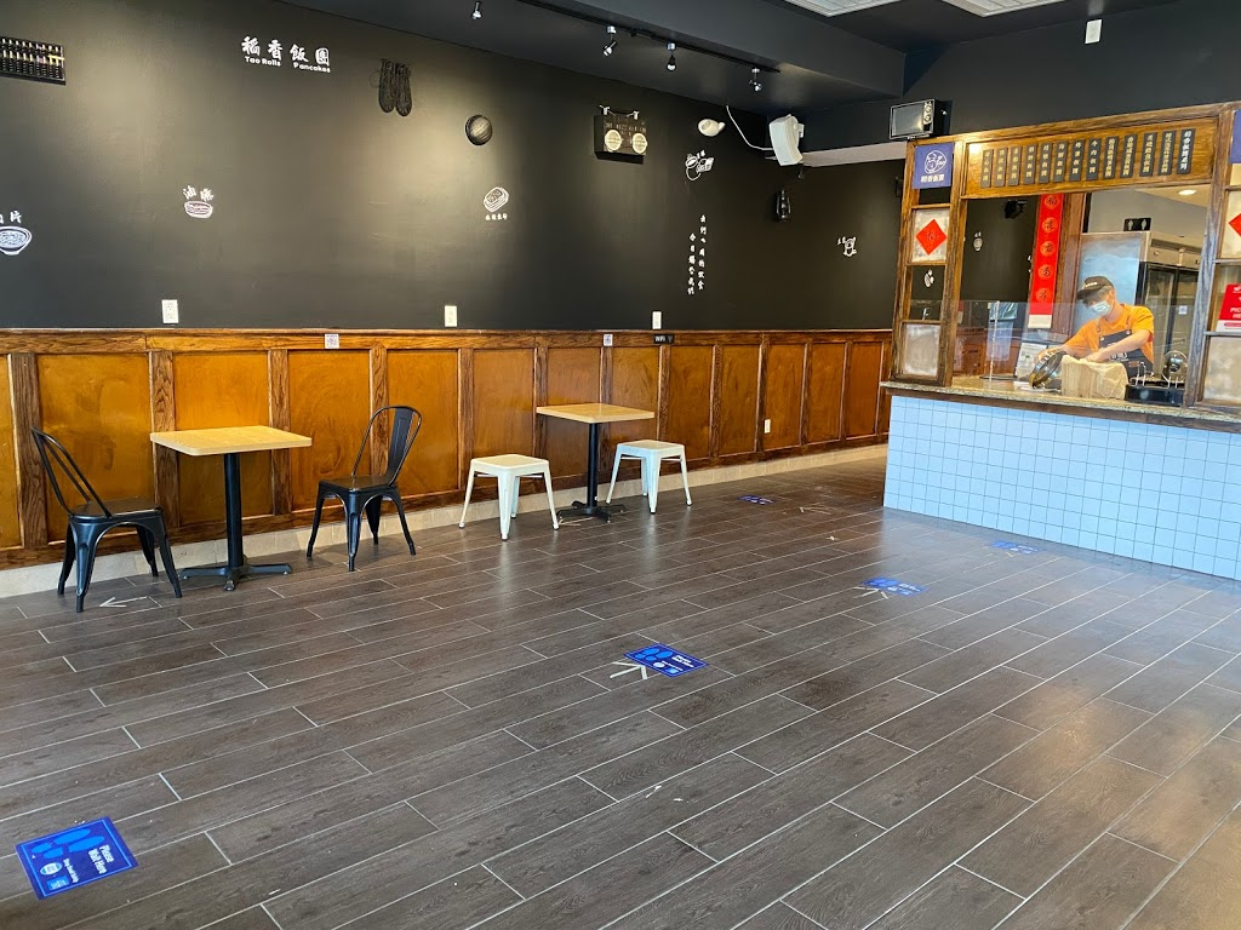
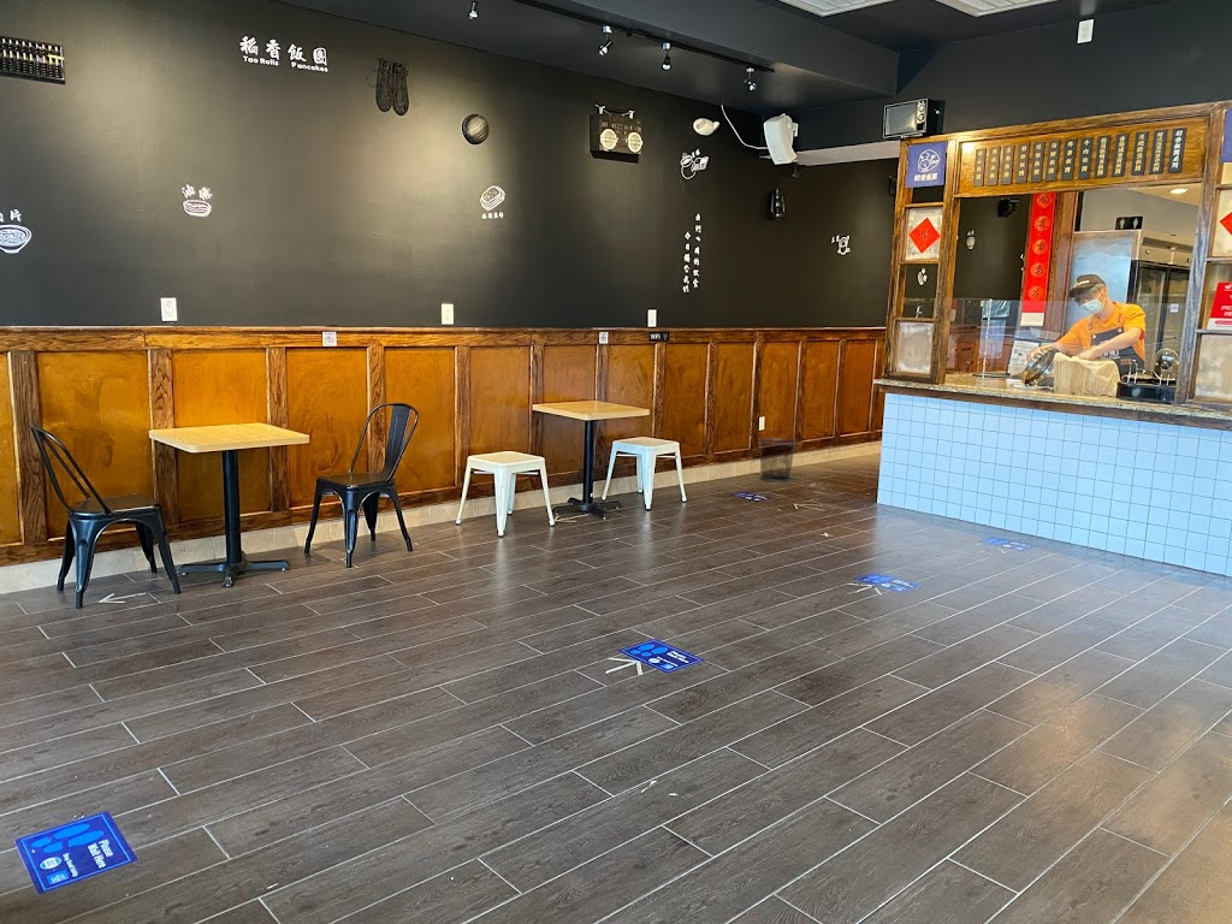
+ waste bin [758,438,796,482]
